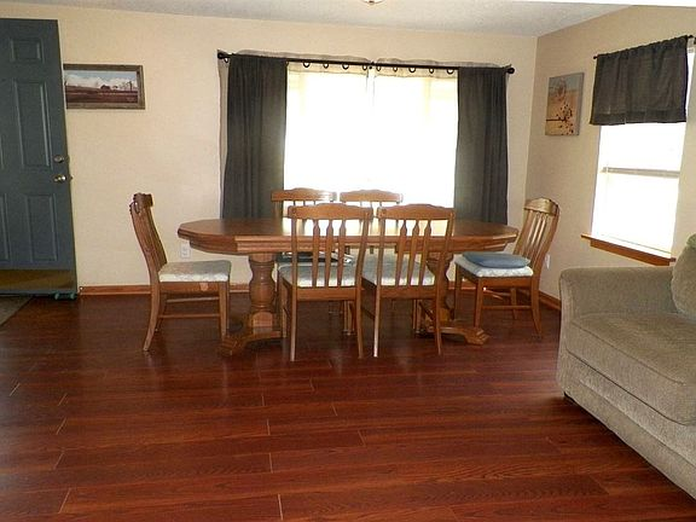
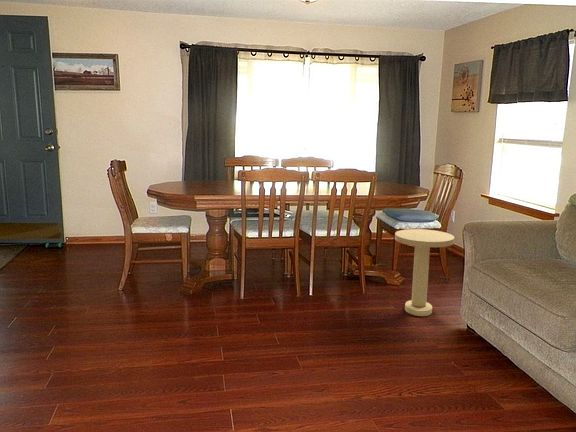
+ side table [394,228,455,317]
